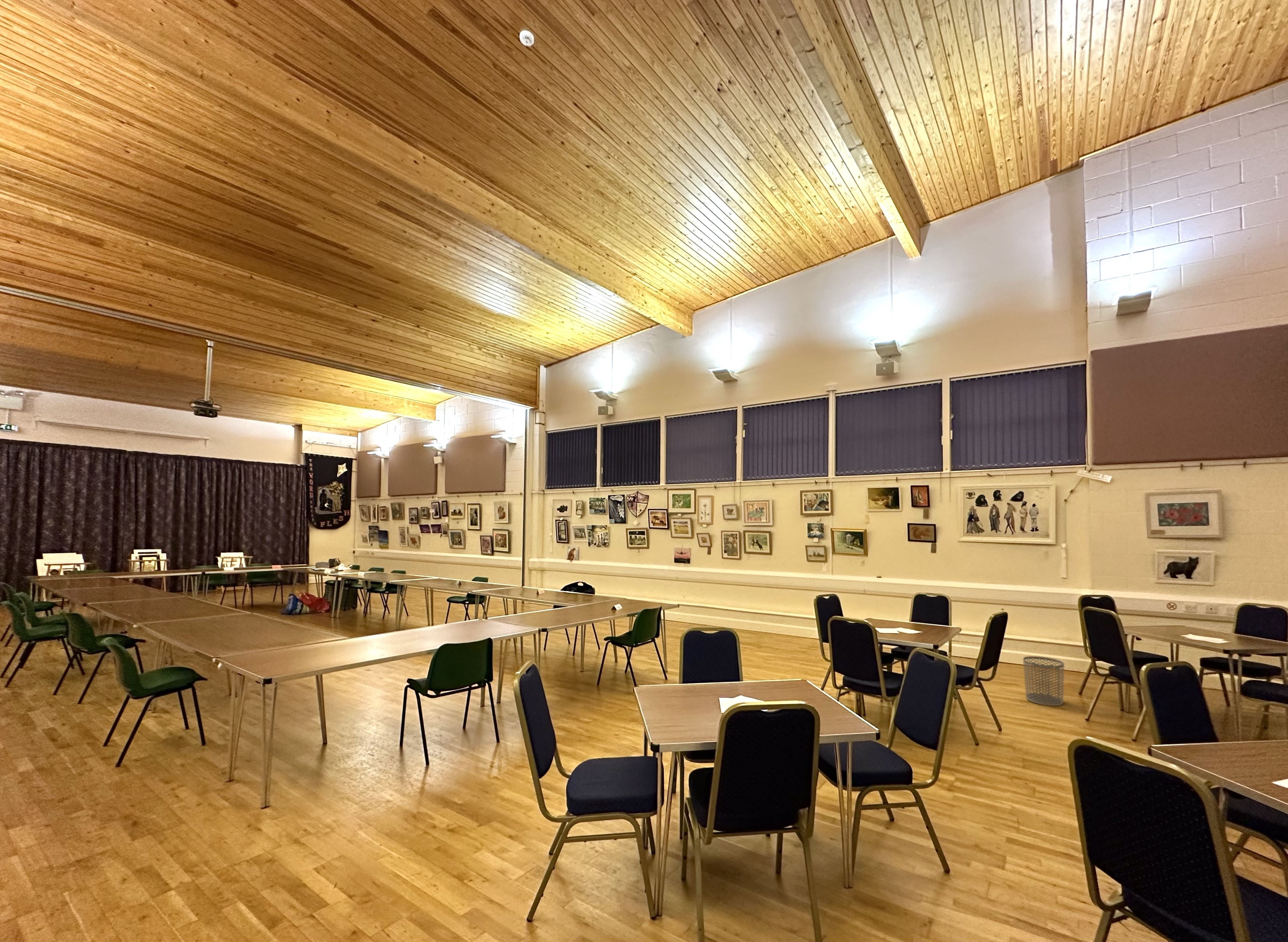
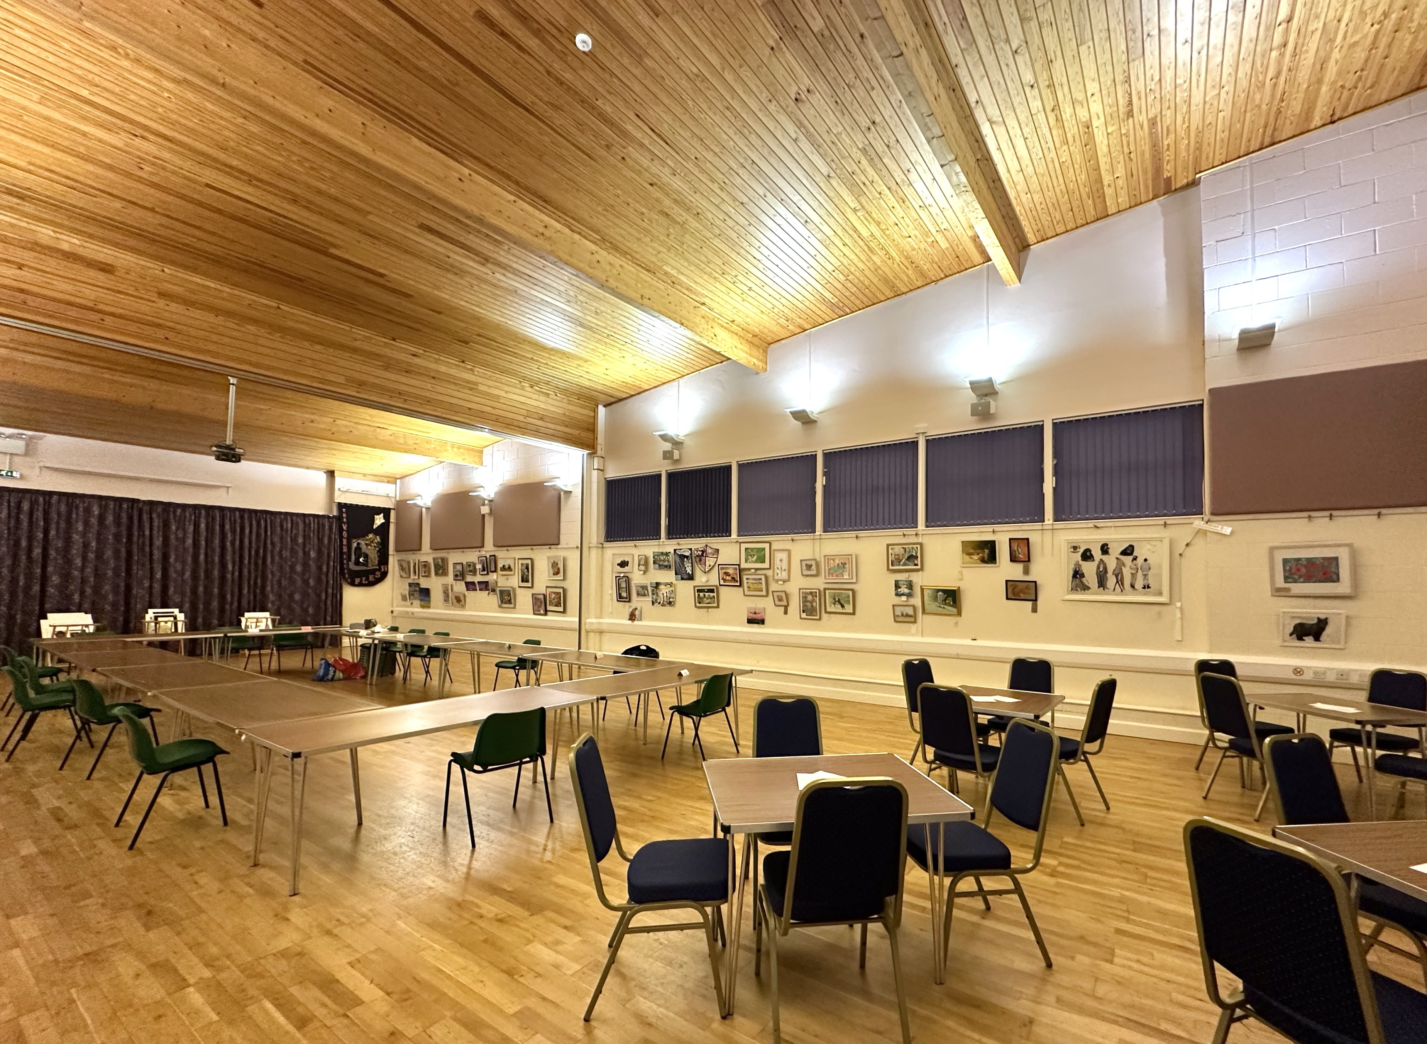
- waste bin [1023,656,1065,706]
